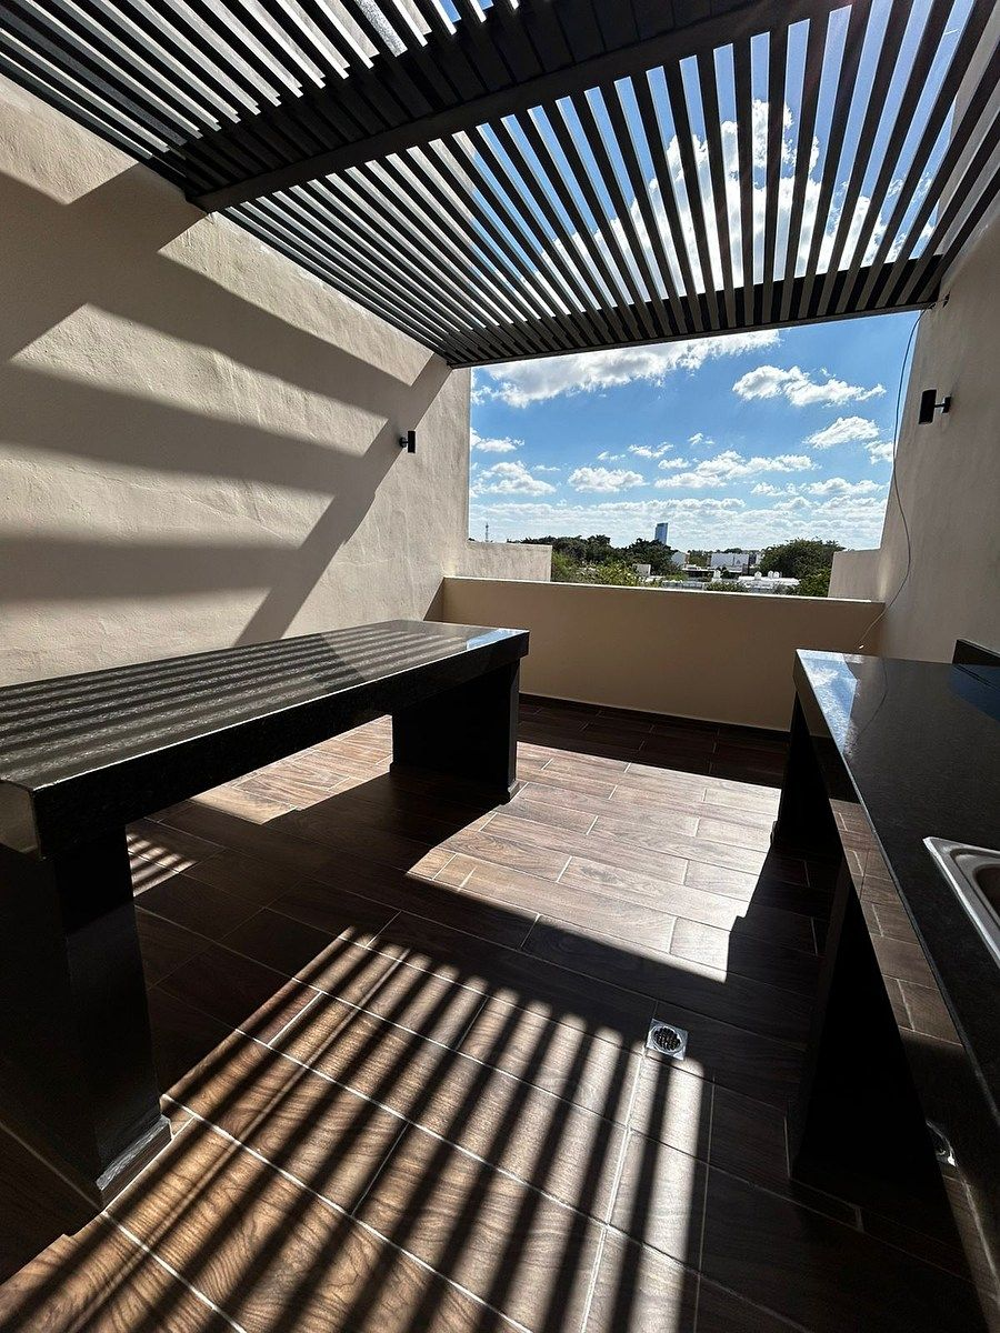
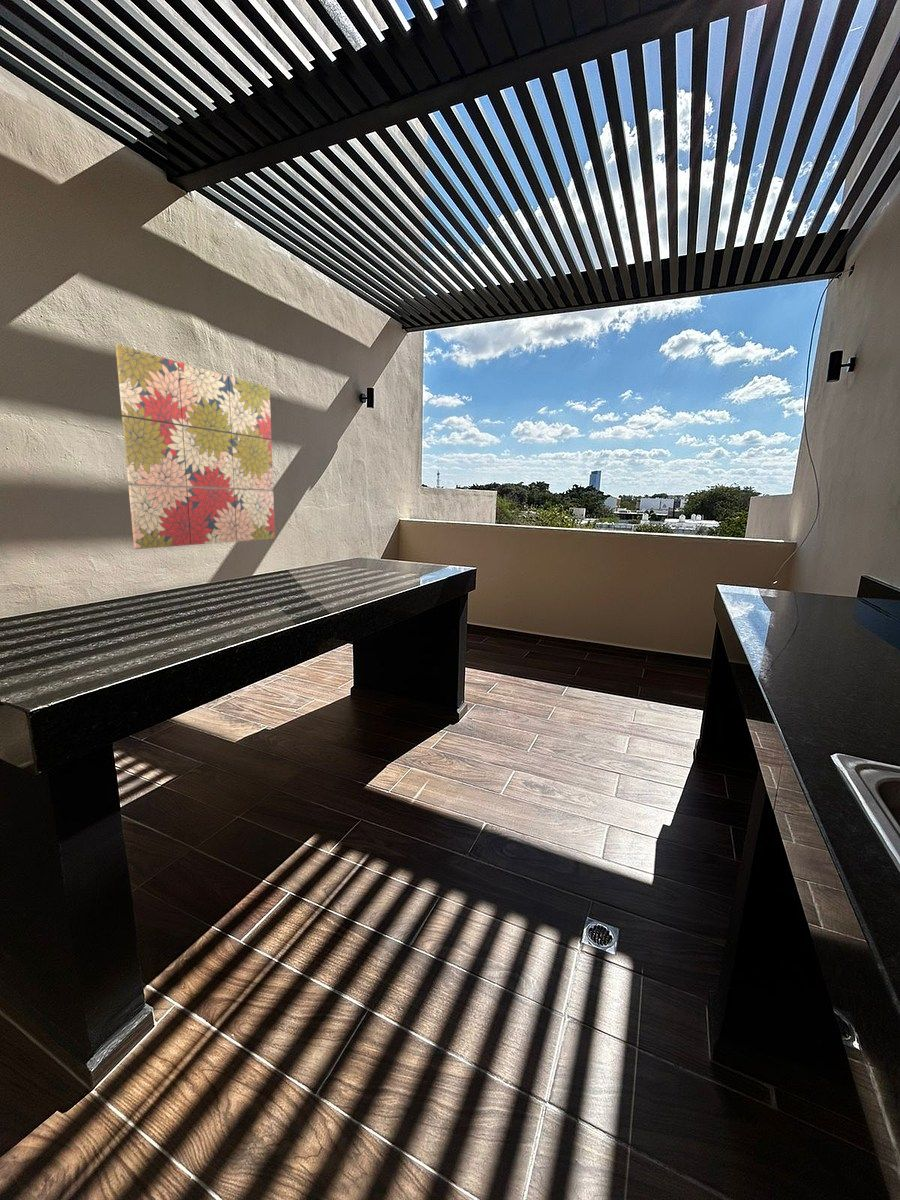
+ wall art [114,343,276,550]
